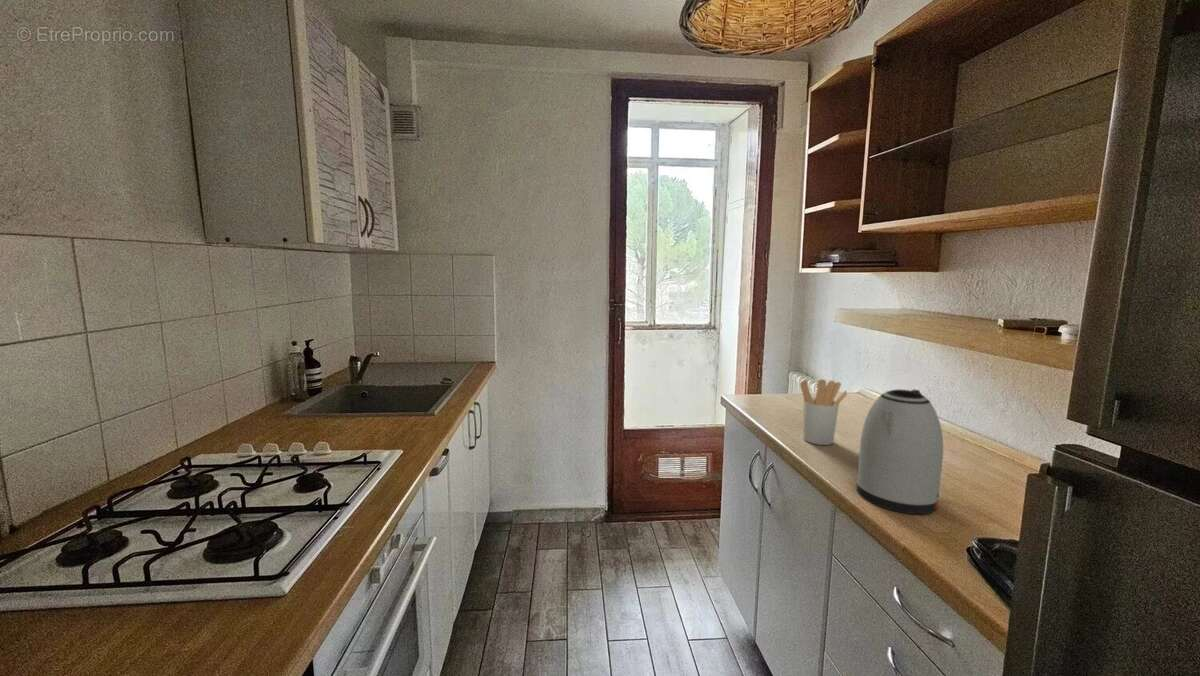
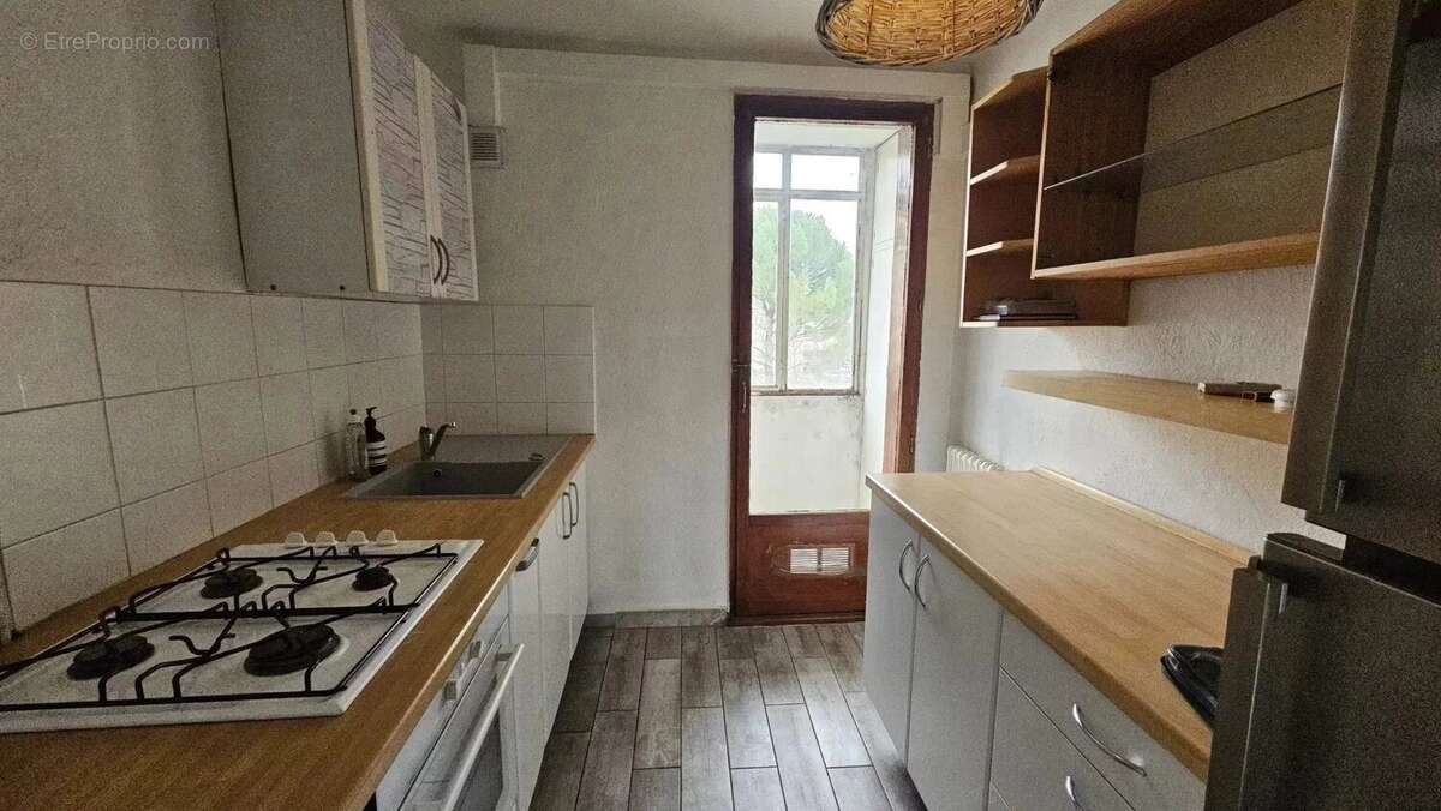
- utensil holder [799,378,848,446]
- kettle [855,388,944,515]
